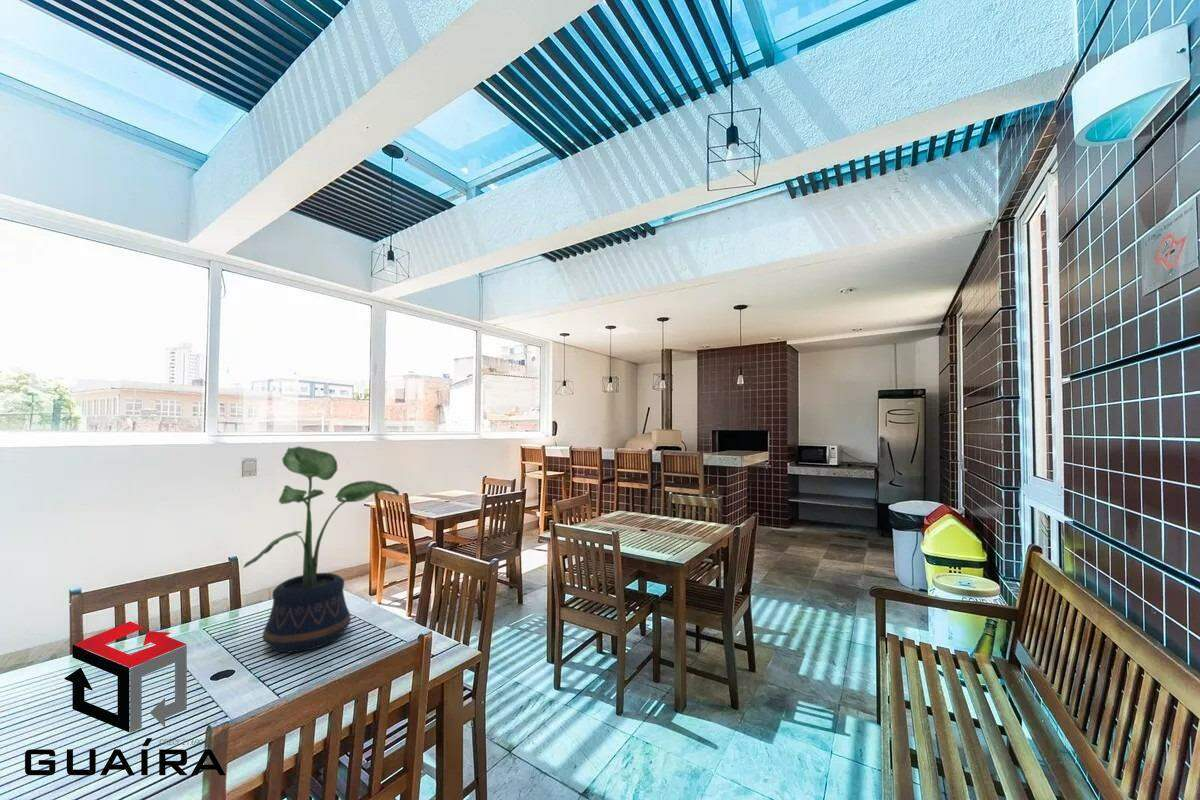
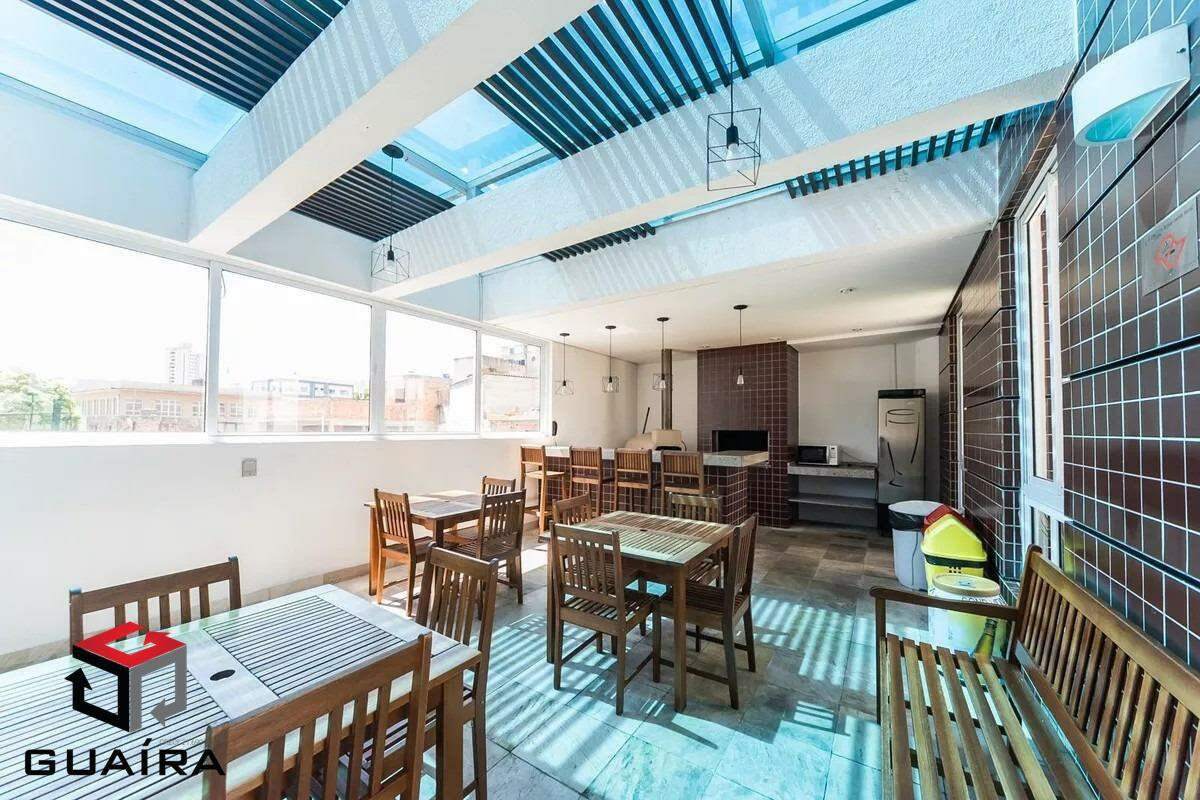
- potted plant [242,445,400,654]
